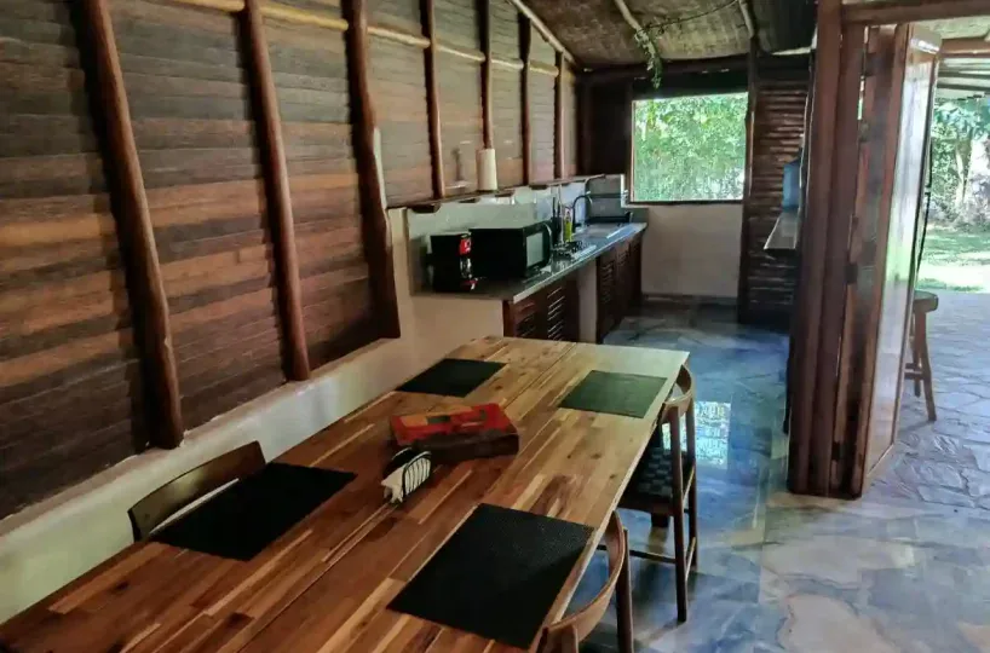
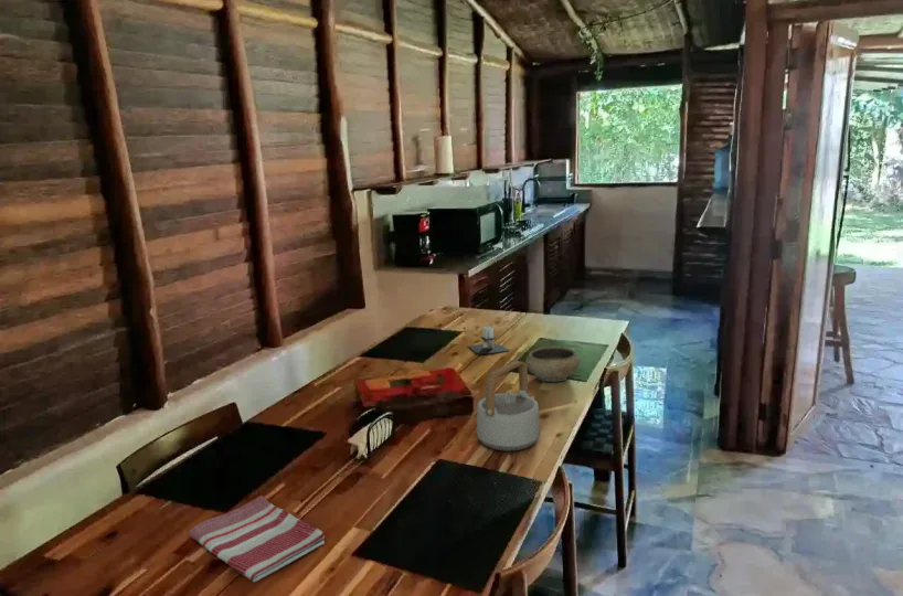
+ ceramic bowl [524,345,582,384]
+ architectural model [467,324,511,355]
+ dish towel [188,494,326,583]
+ teapot [476,360,541,453]
